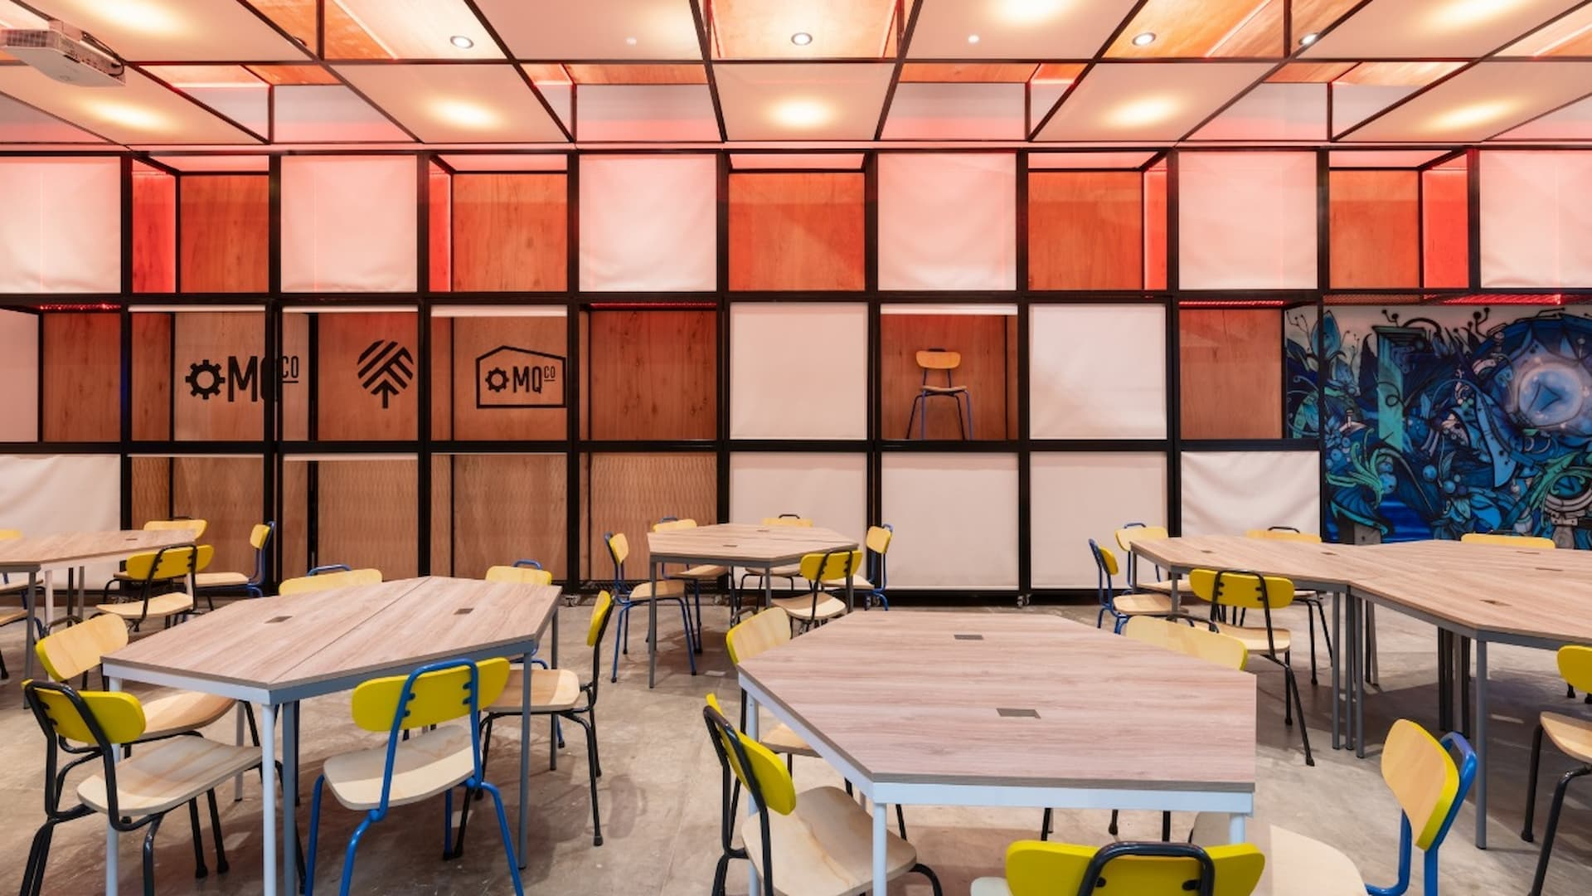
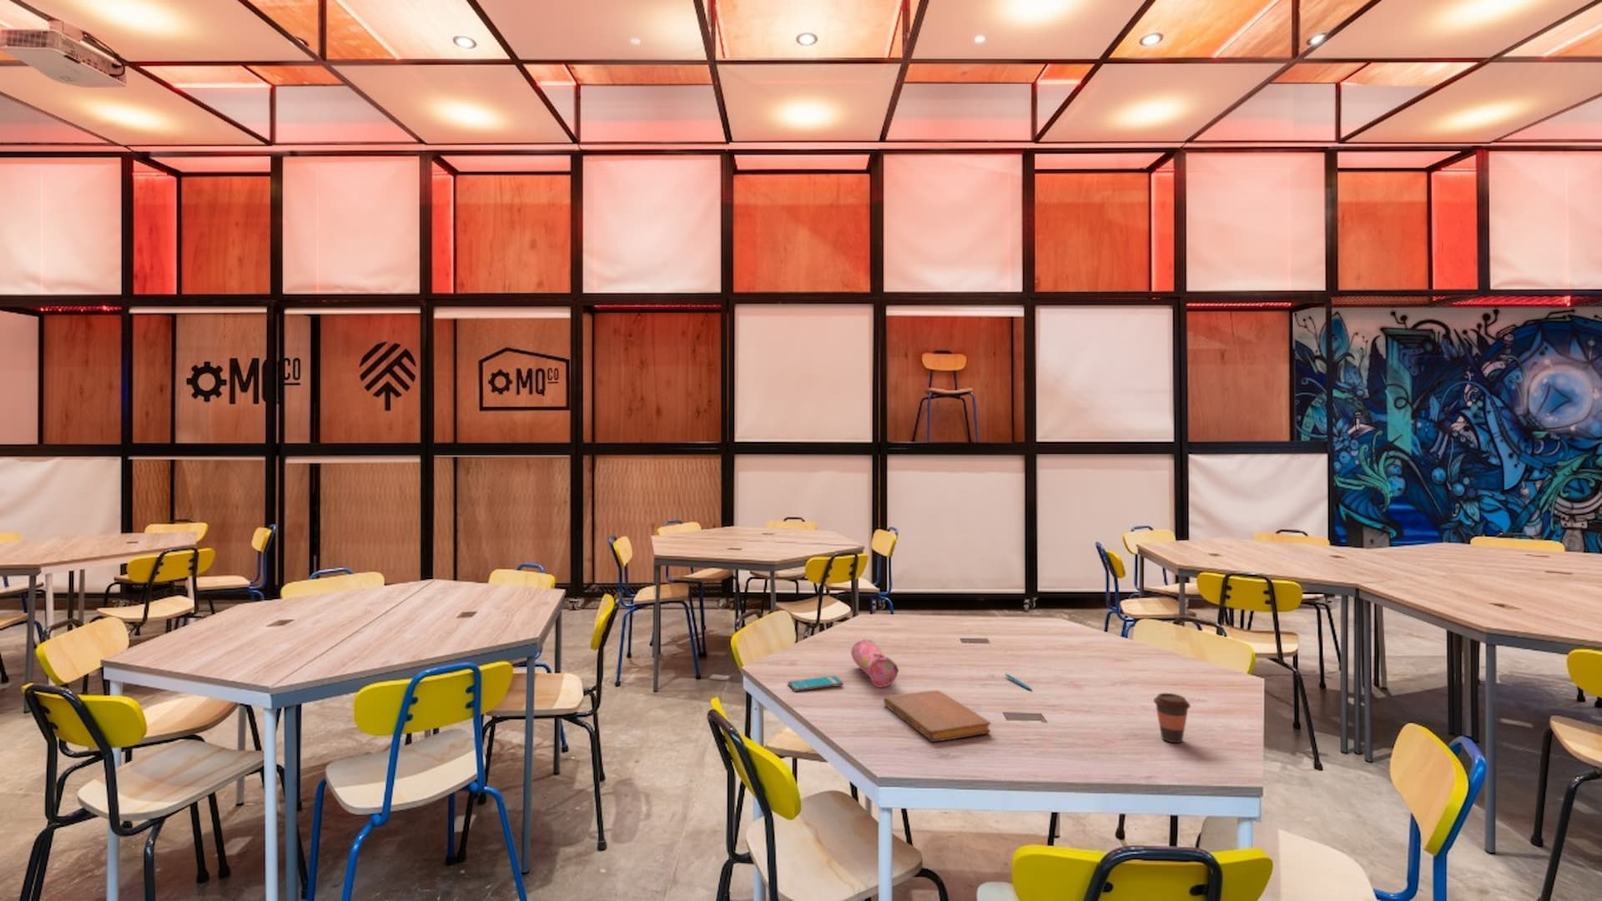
+ smartphone [787,674,844,692]
+ pencil case [851,638,900,689]
+ pen [1003,672,1034,692]
+ notebook [882,689,991,743]
+ coffee cup [1153,692,1192,744]
